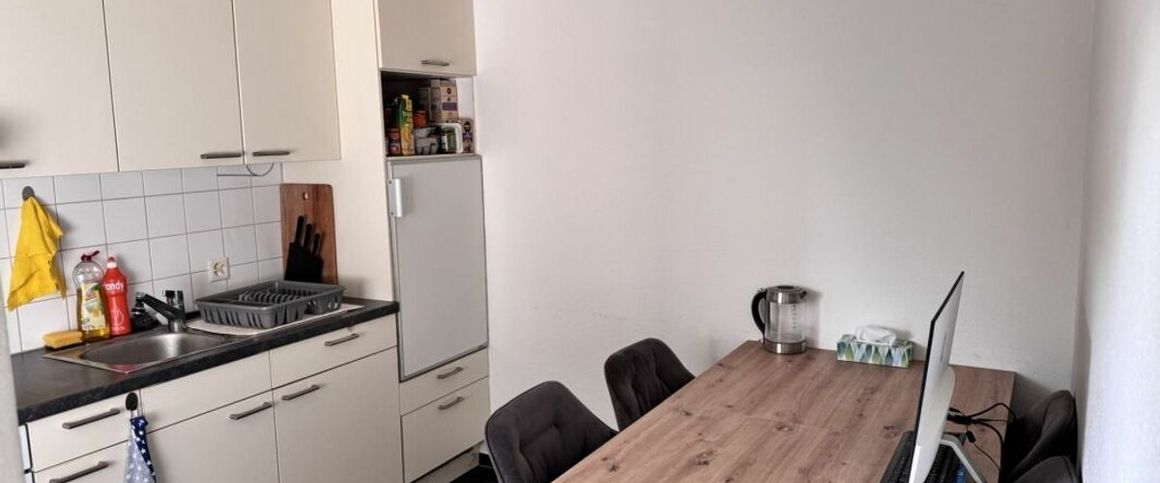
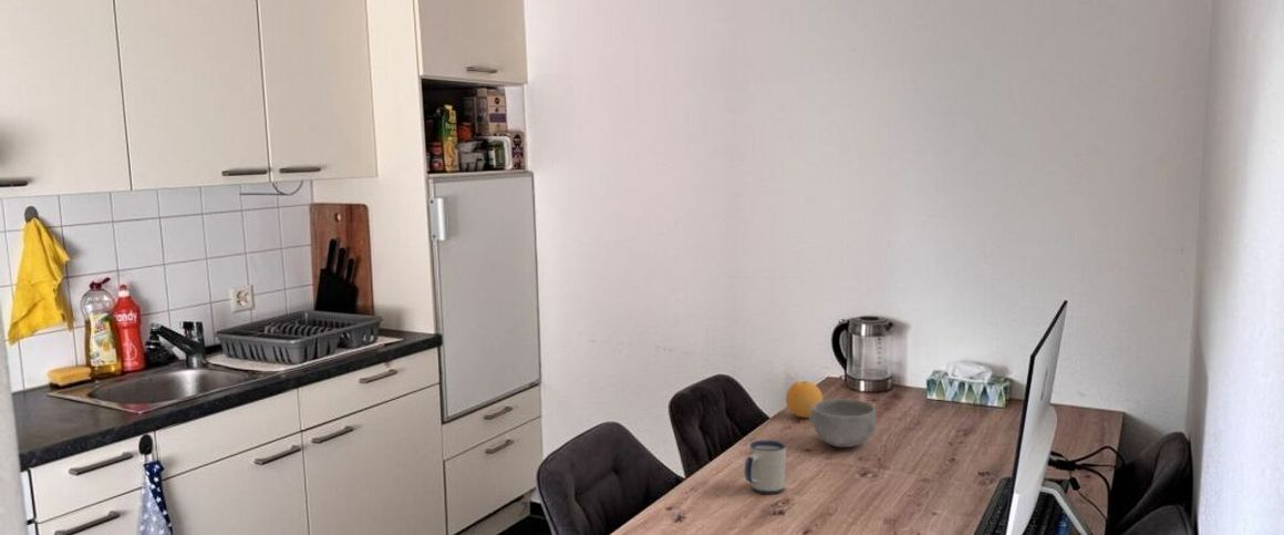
+ fruit [785,380,824,419]
+ bowl [808,398,878,449]
+ mug [744,440,787,494]
